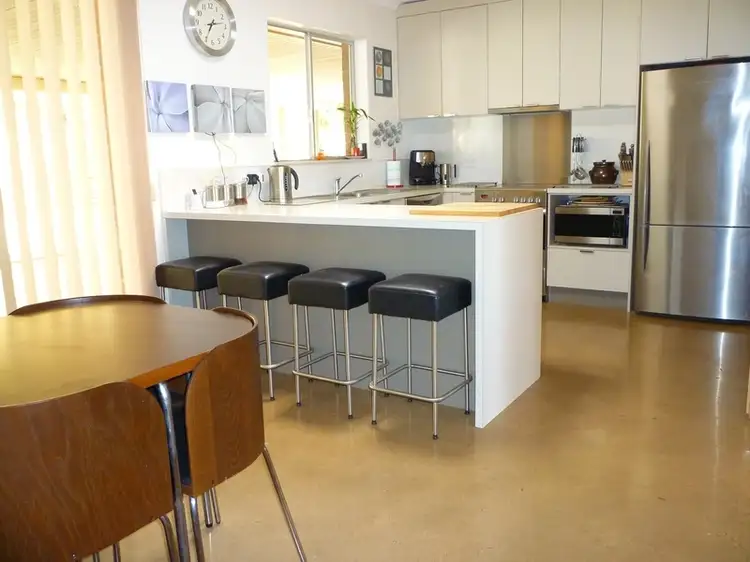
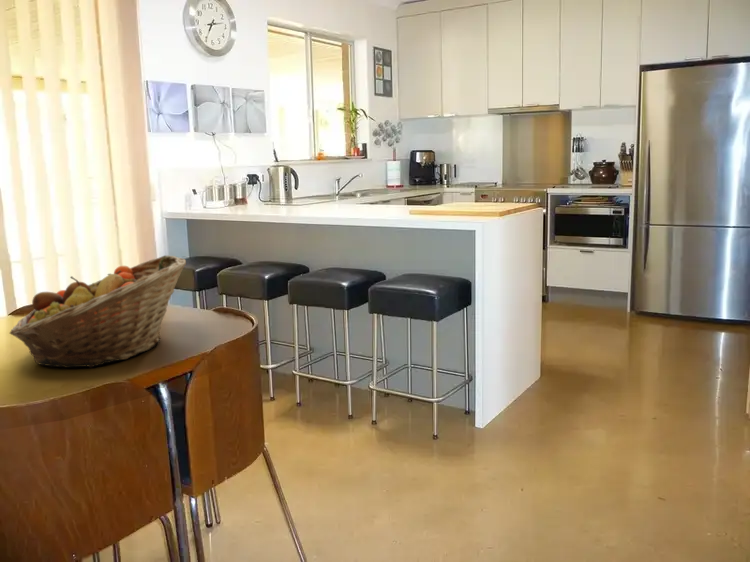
+ fruit basket [9,254,187,369]
